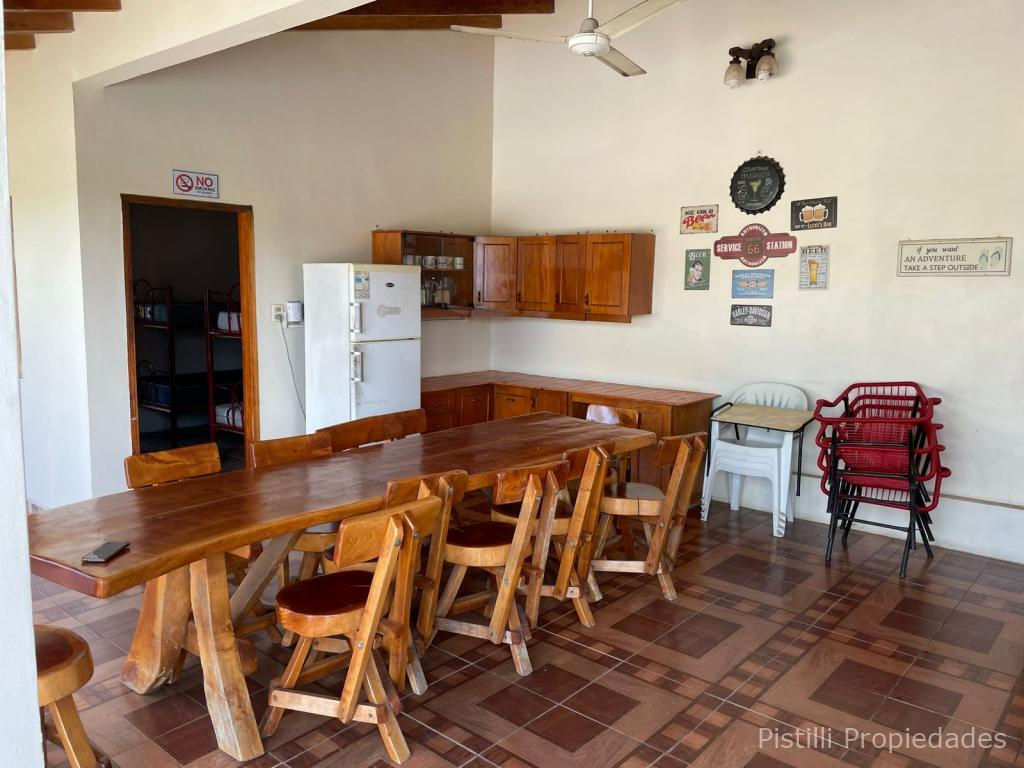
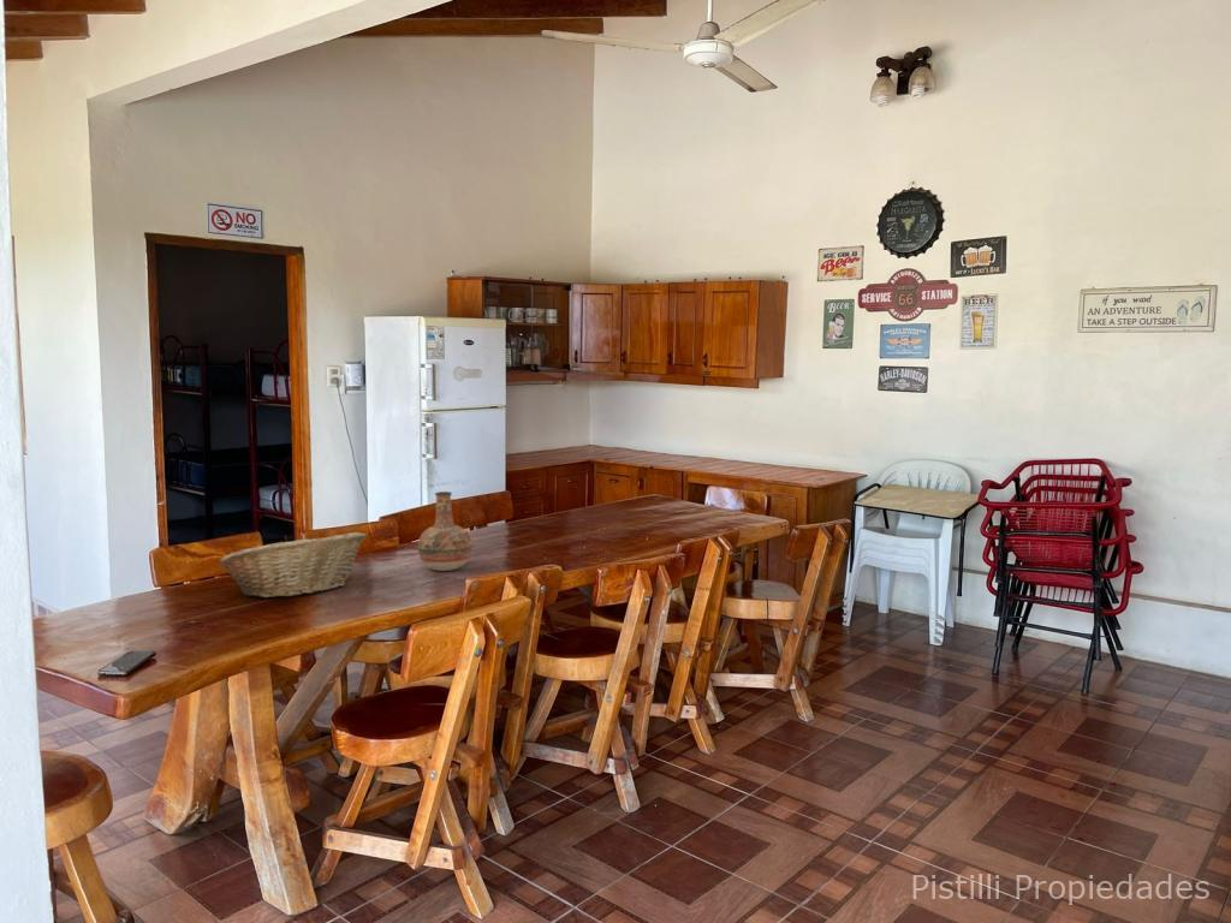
+ fruit basket [218,531,367,599]
+ vase [417,490,474,572]
